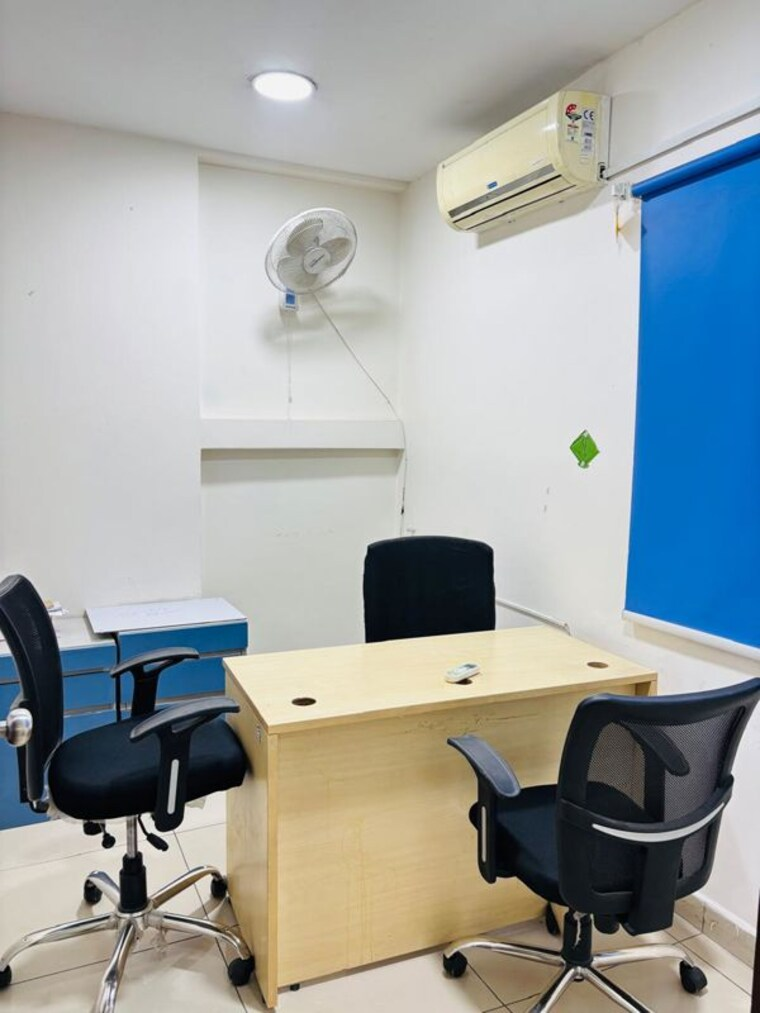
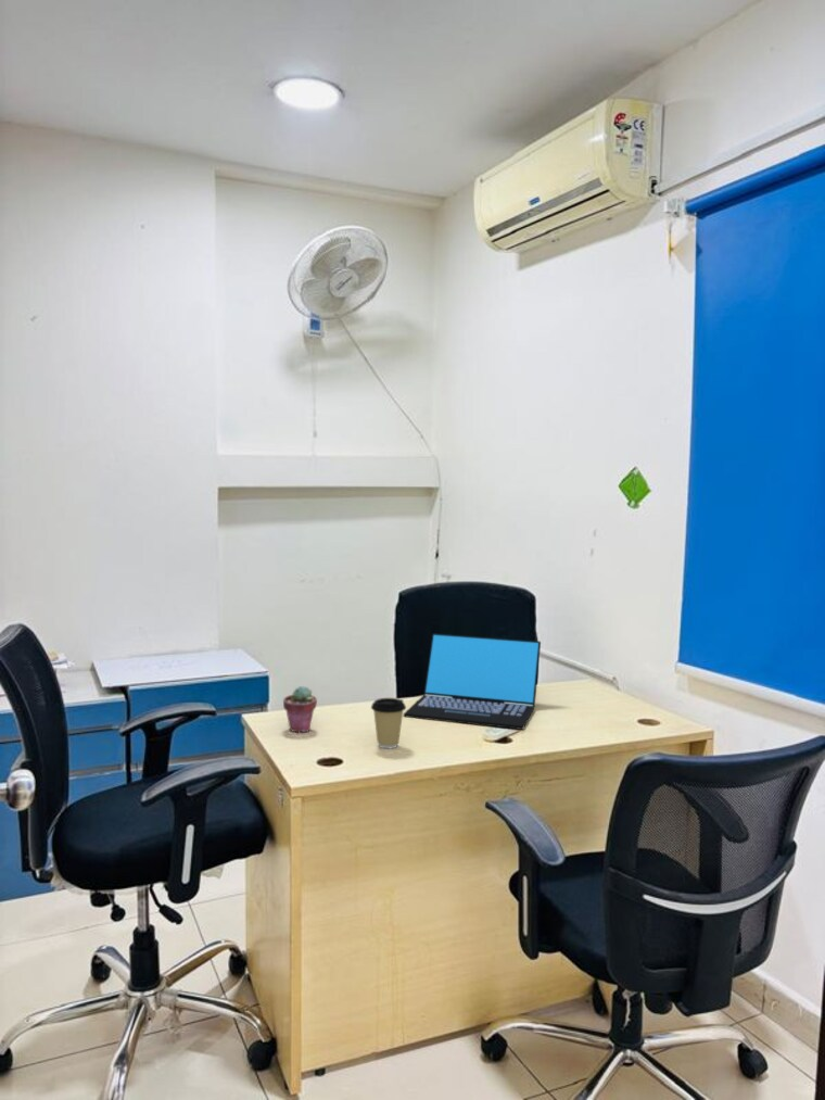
+ coffee cup [370,697,407,749]
+ potted succulent [282,685,318,733]
+ laptop [403,632,542,731]
